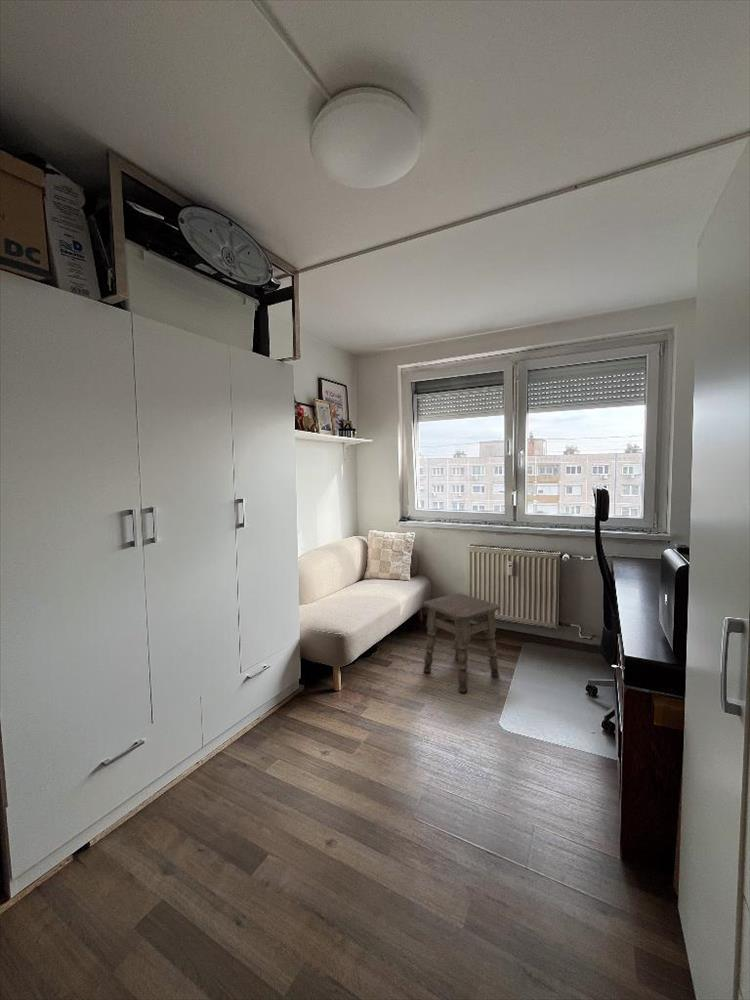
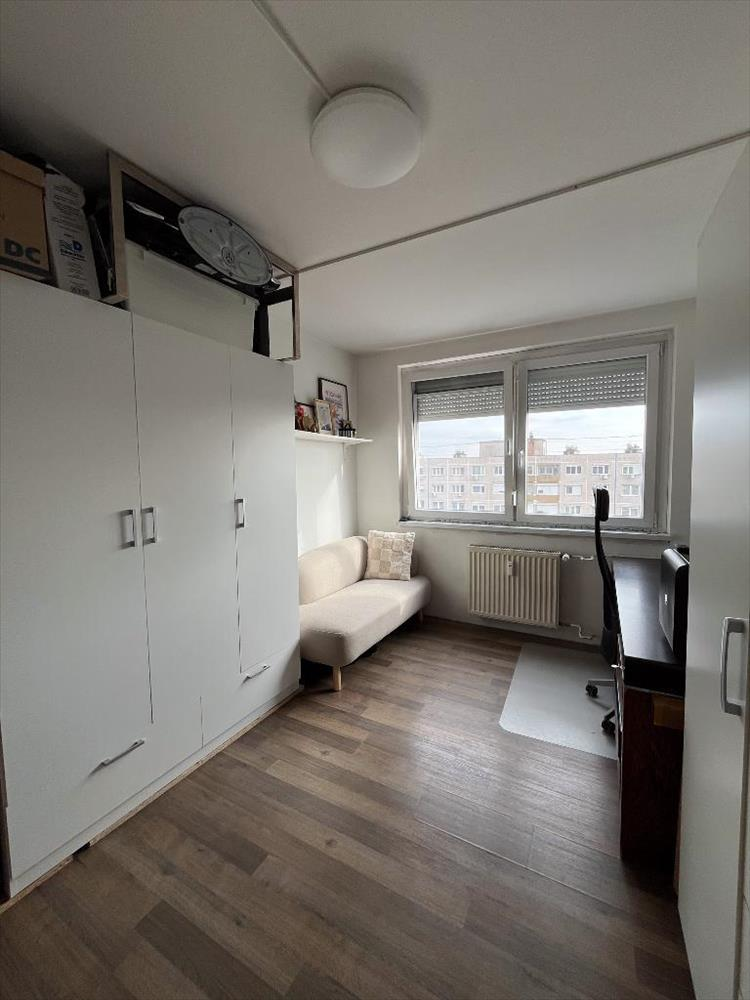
- side table [422,592,501,695]
